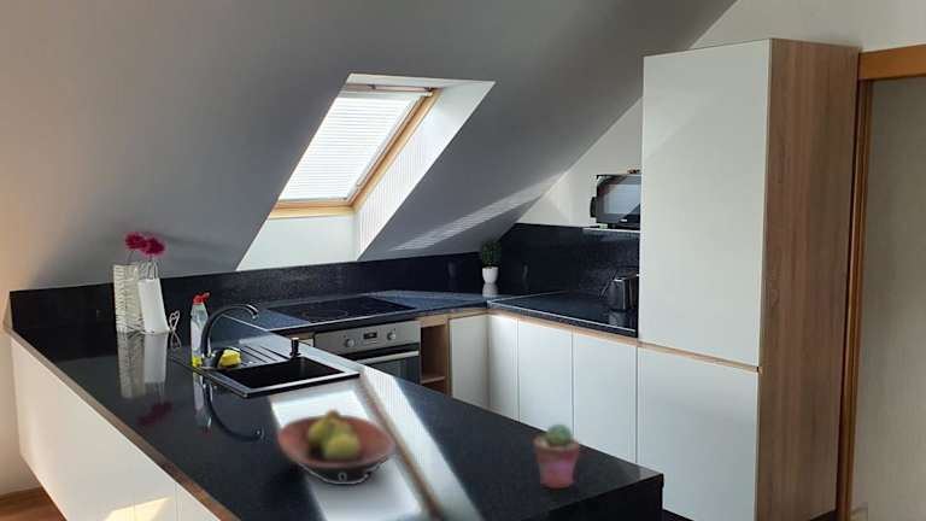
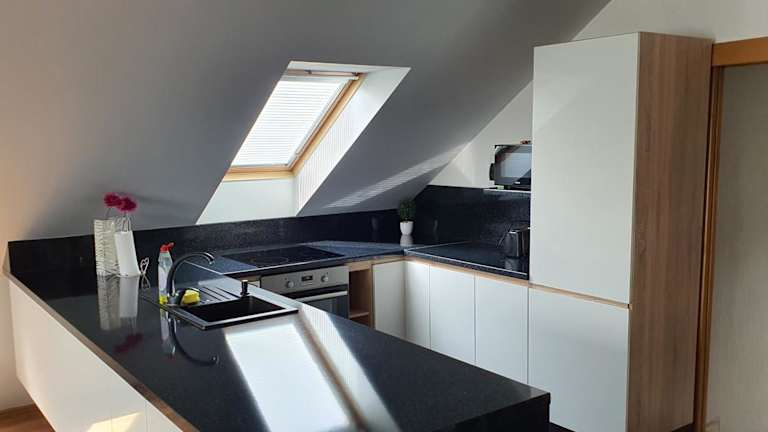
- potted succulent [533,422,582,490]
- fruit bowl [276,408,398,486]
